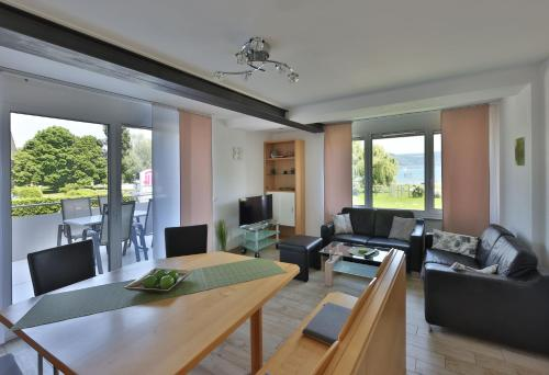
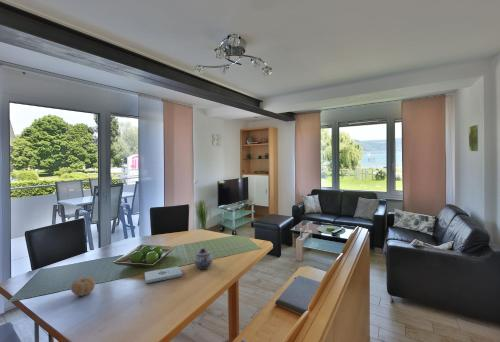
+ teapot [193,248,213,270]
+ notepad [144,265,184,284]
+ fruit [70,276,96,297]
